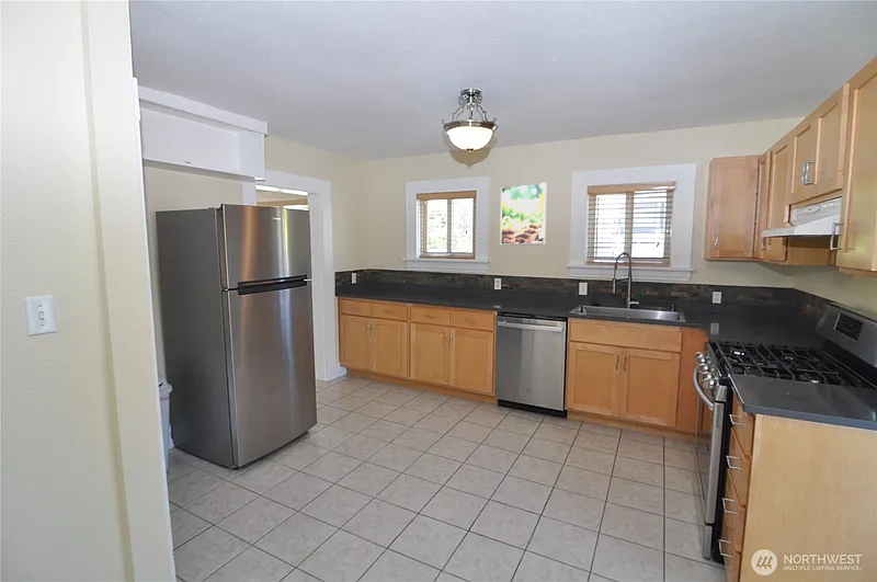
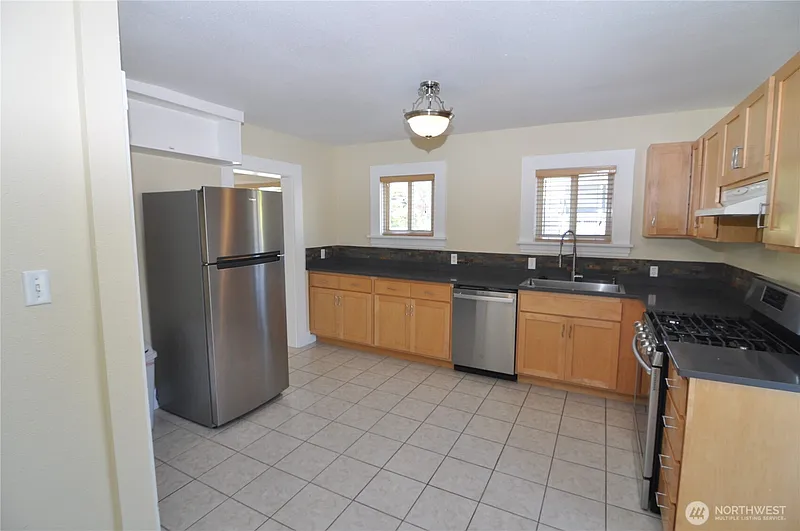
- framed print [499,181,548,247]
